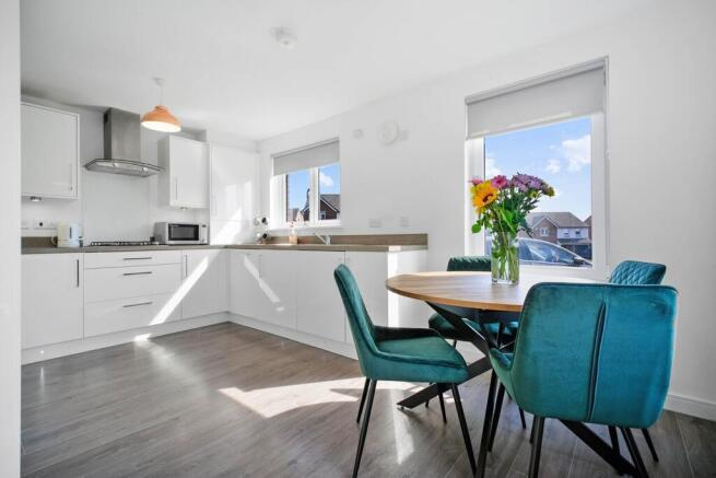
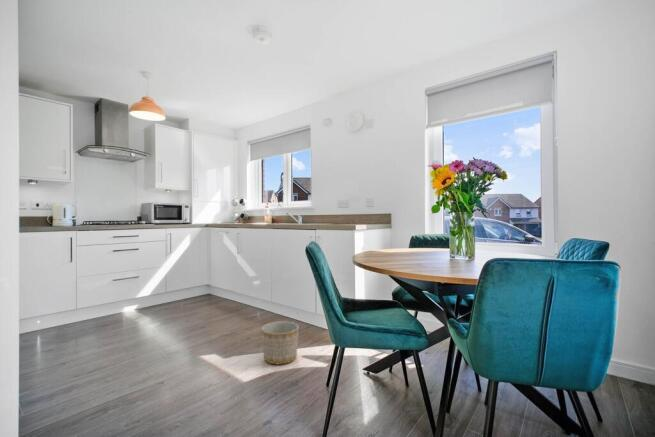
+ planter [260,320,300,365]
